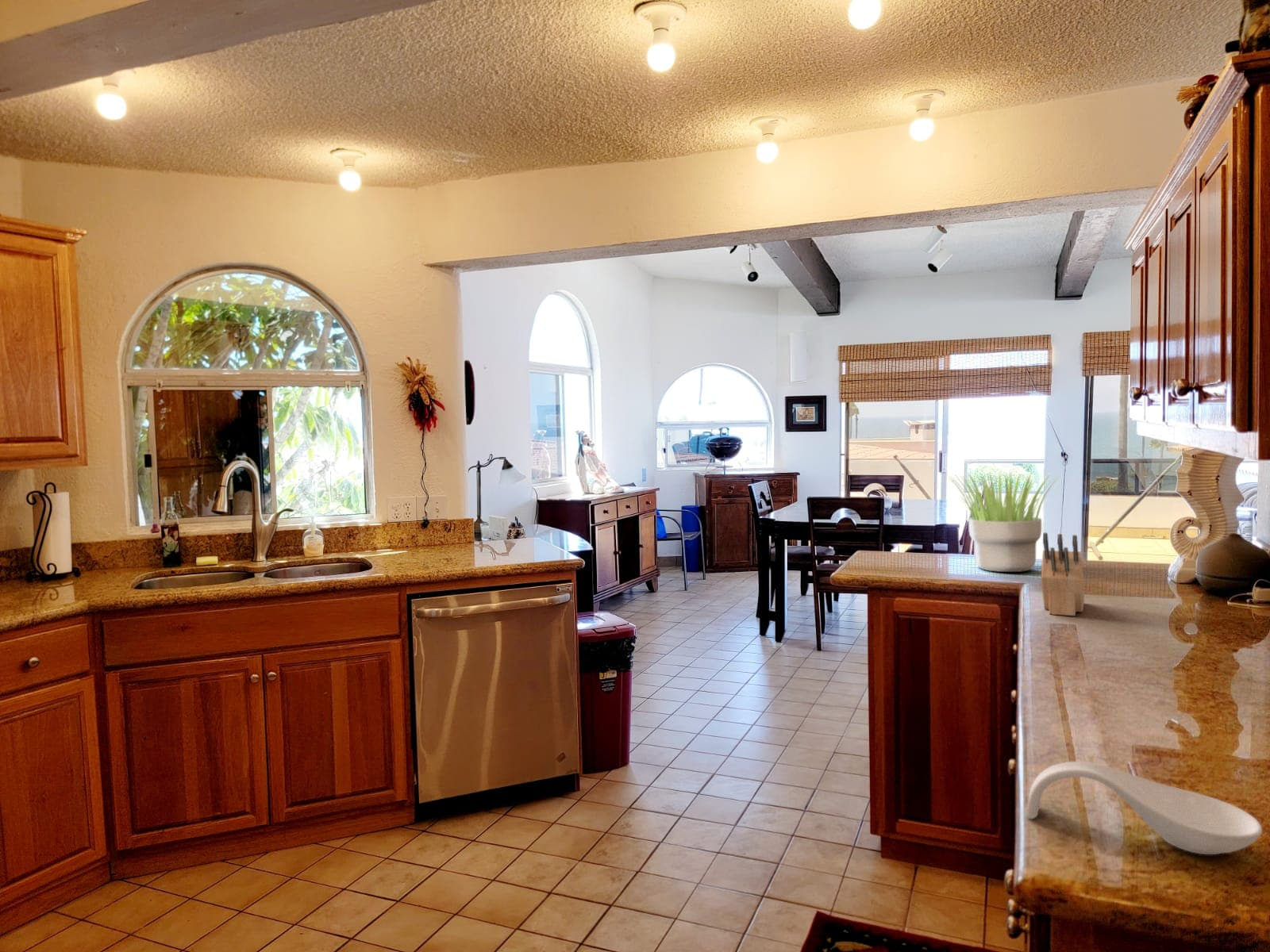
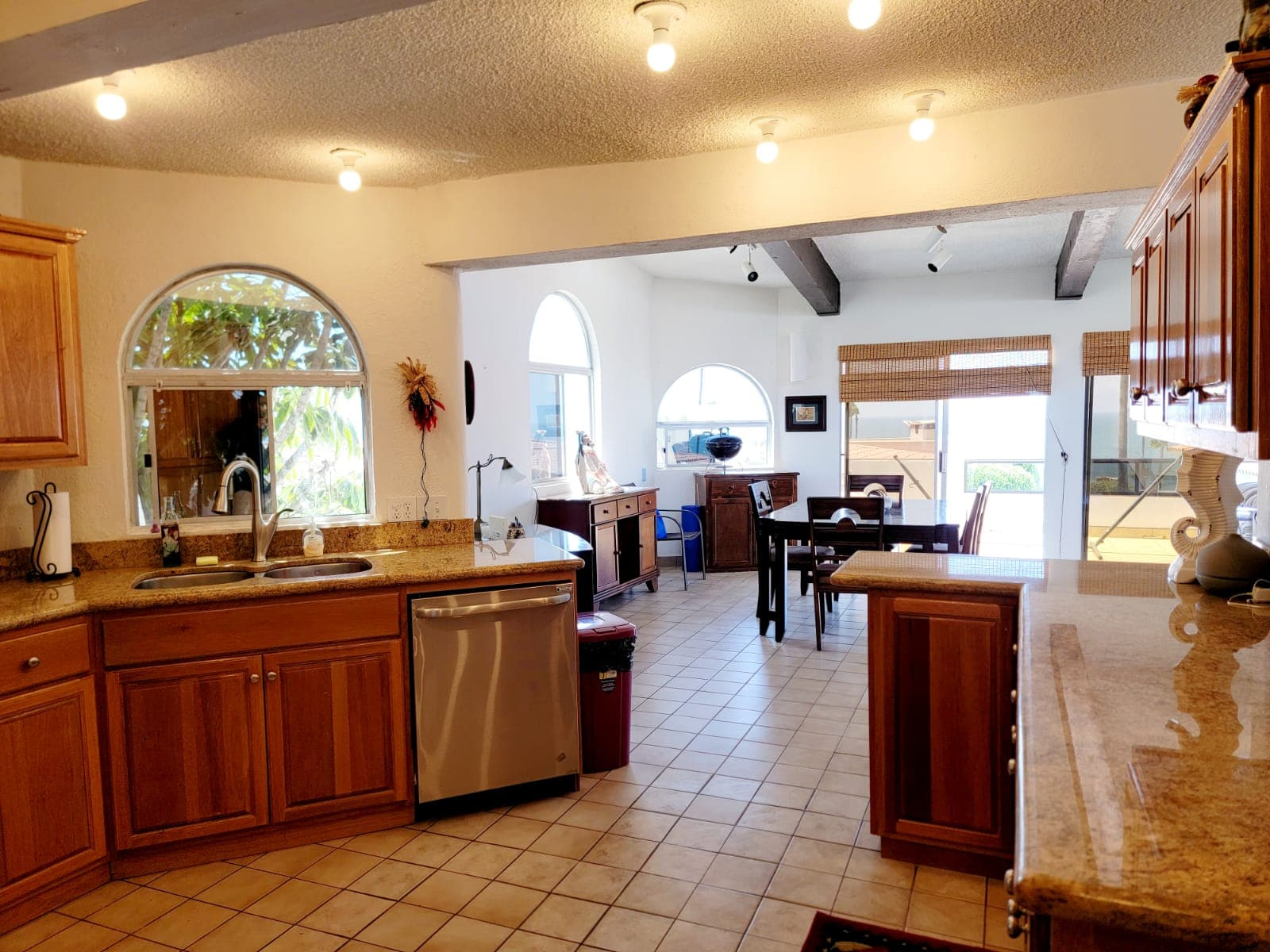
- potted plant [945,470,1068,573]
- knife block [1041,532,1085,616]
- spoon rest [1026,761,1263,855]
